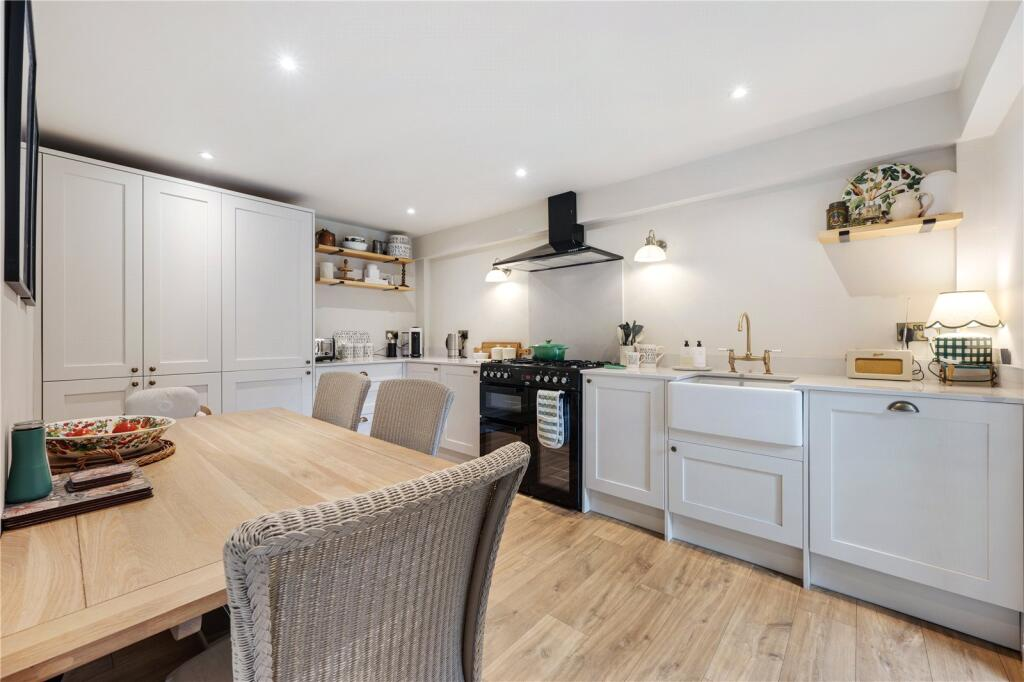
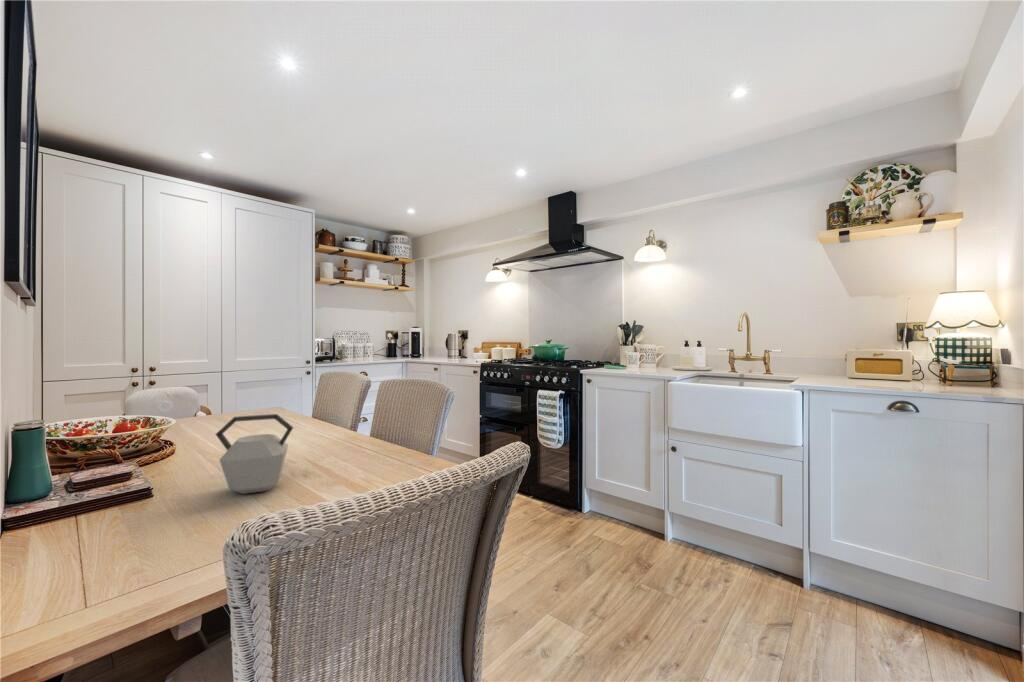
+ kettle [215,413,295,495]
